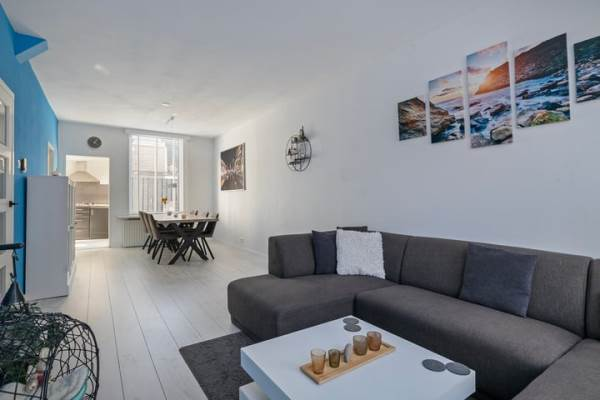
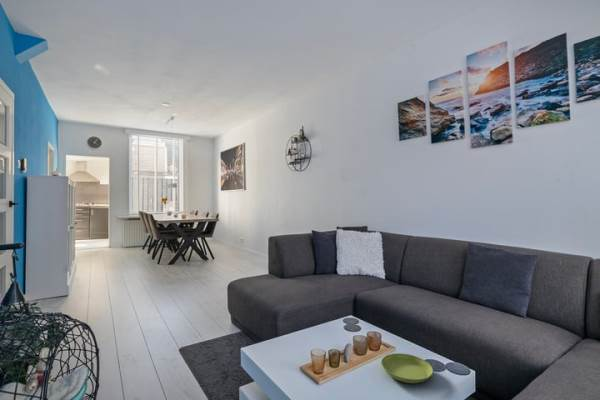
+ saucer [380,352,434,384]
